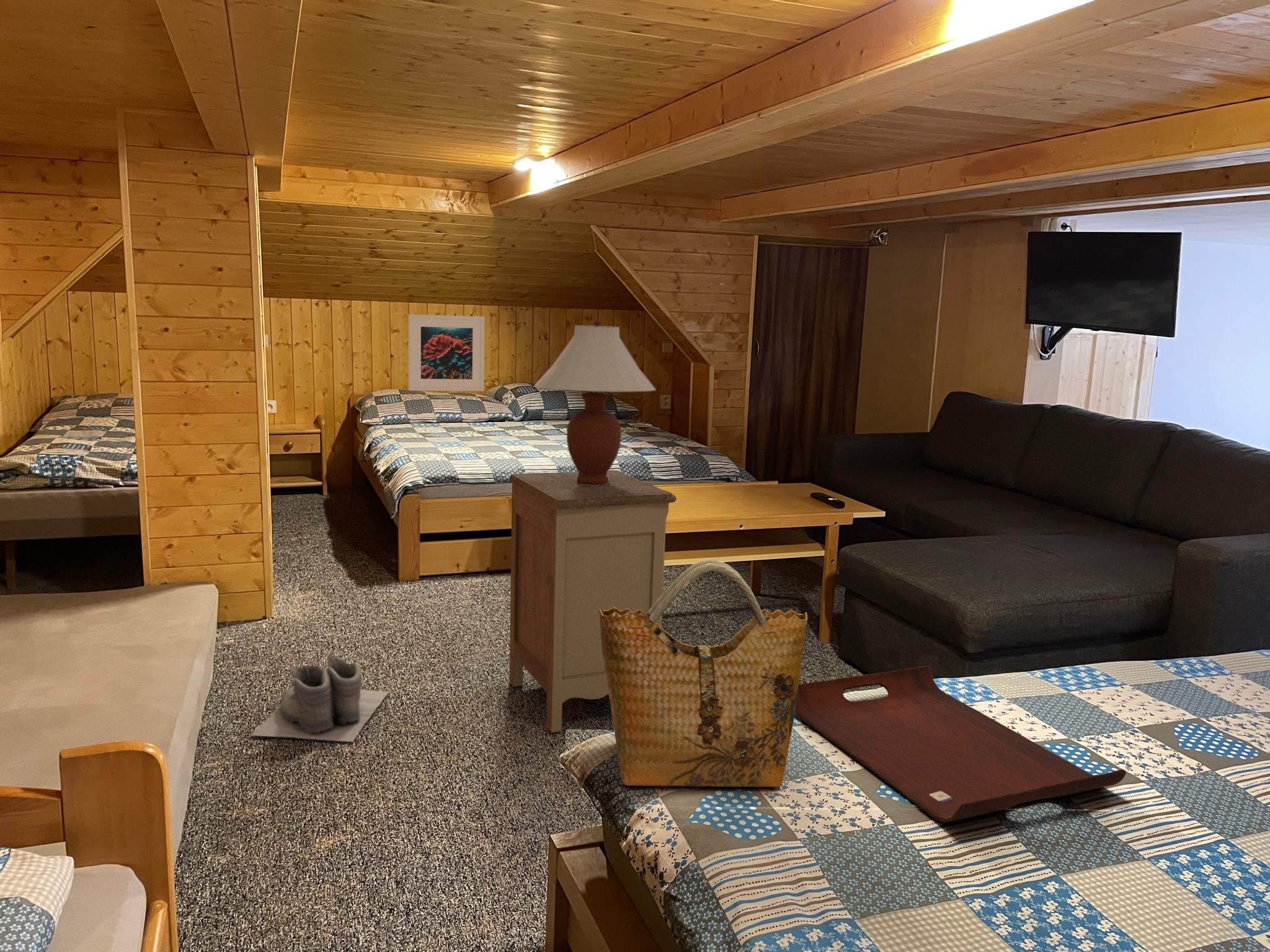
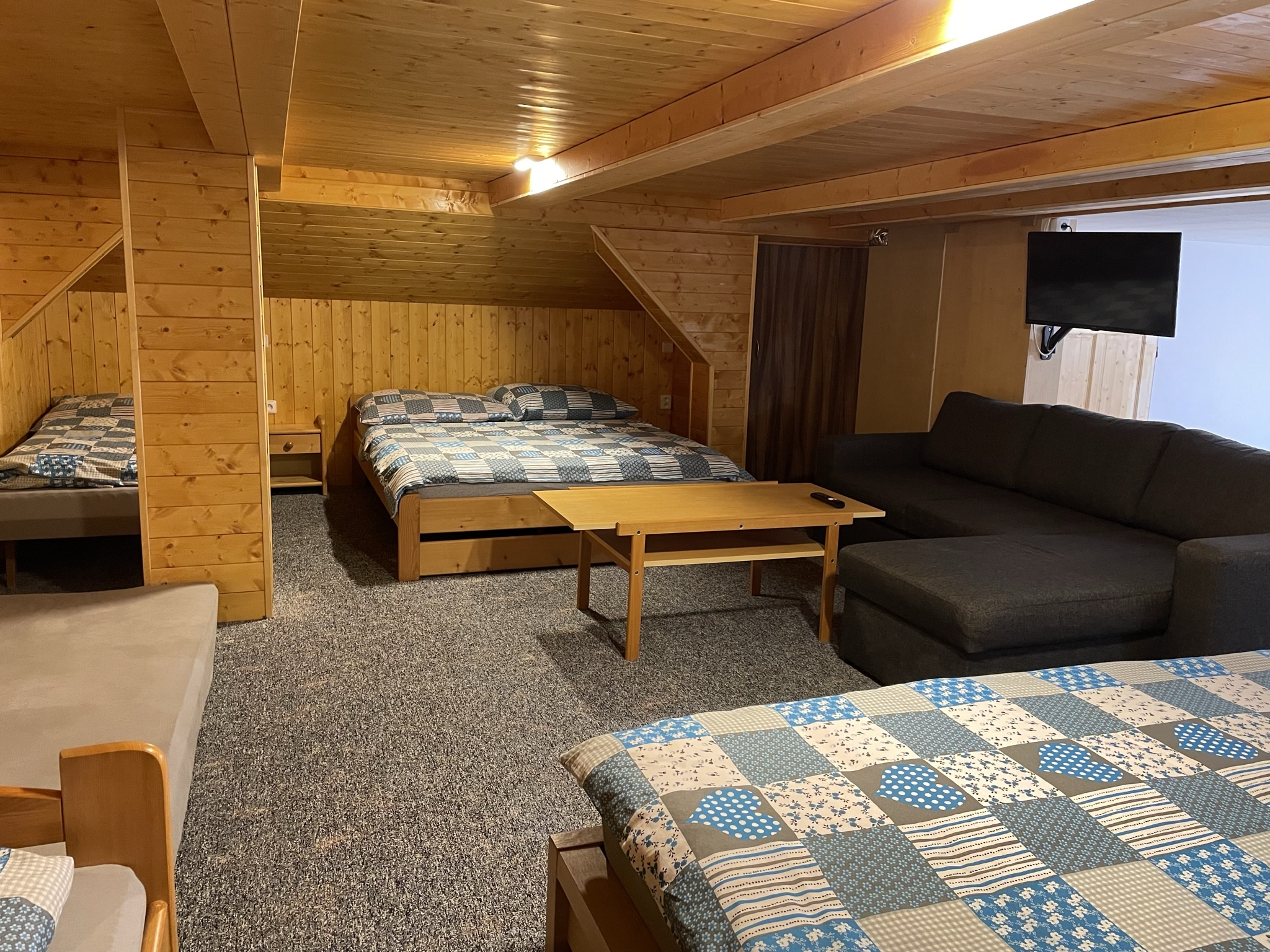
- nightstand [508,470,677,733]
- serving tray [794,665,1127,823]
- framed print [407,314,485,392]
- table lamp [534,319,657,486]
- grocery bag [599,558,808,788]
- boots [250,655,389,743]
